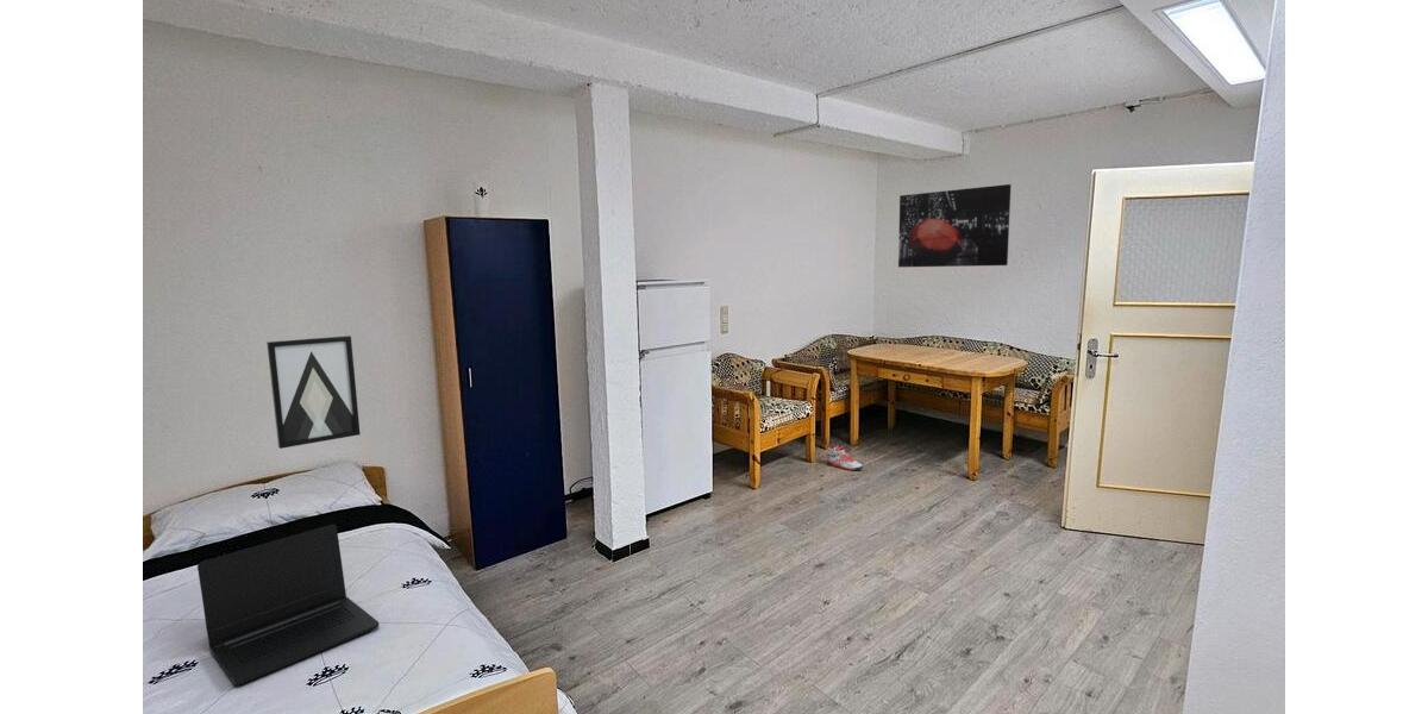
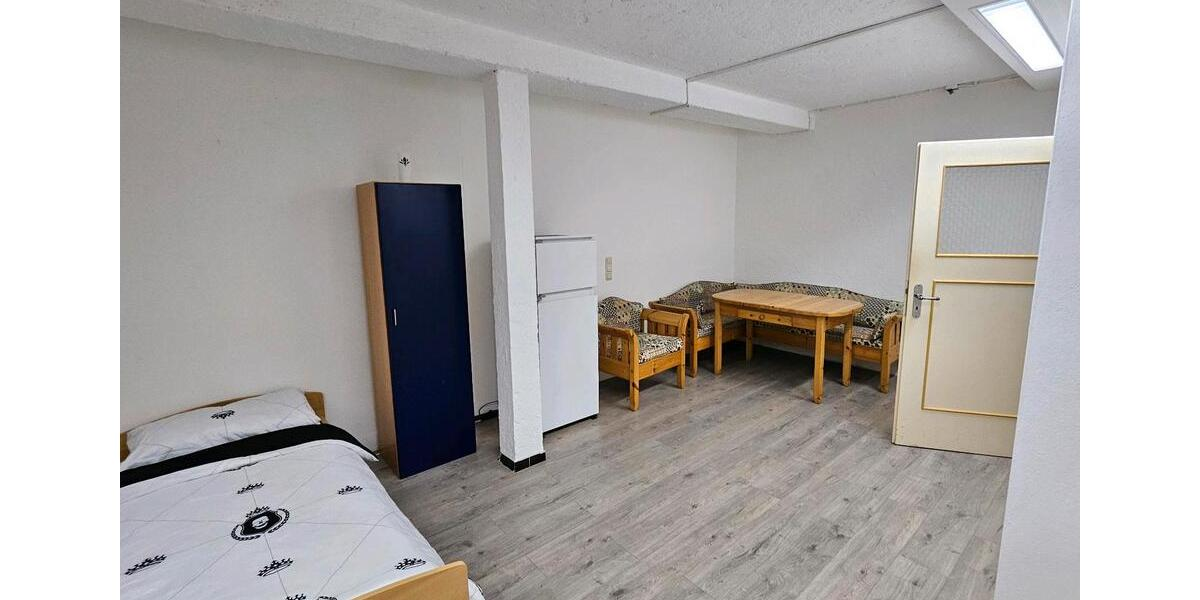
- wall art [897,183,1012,269]
- sneaker [826,444,864,471]
- wall art [265,334,362,450]
- laptop [196,524,380,687]
